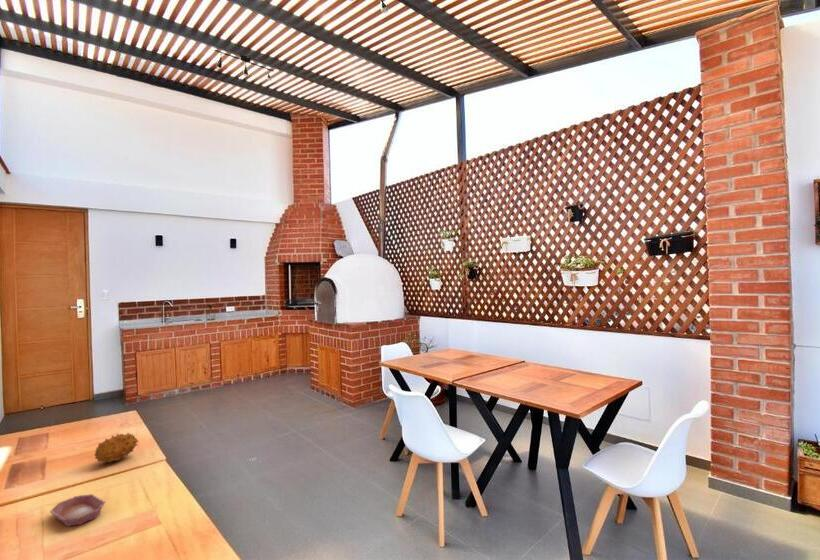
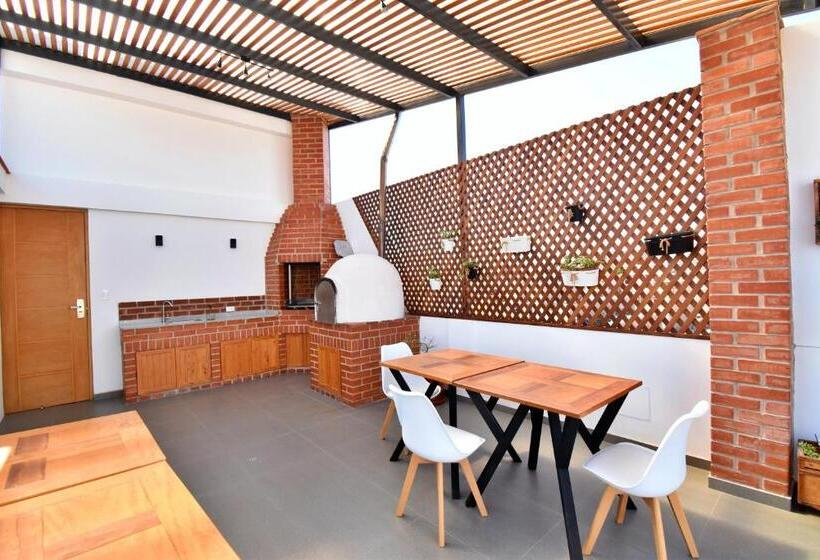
- fruit [93,432,139,464]
- bowl [49,493,106,527]
